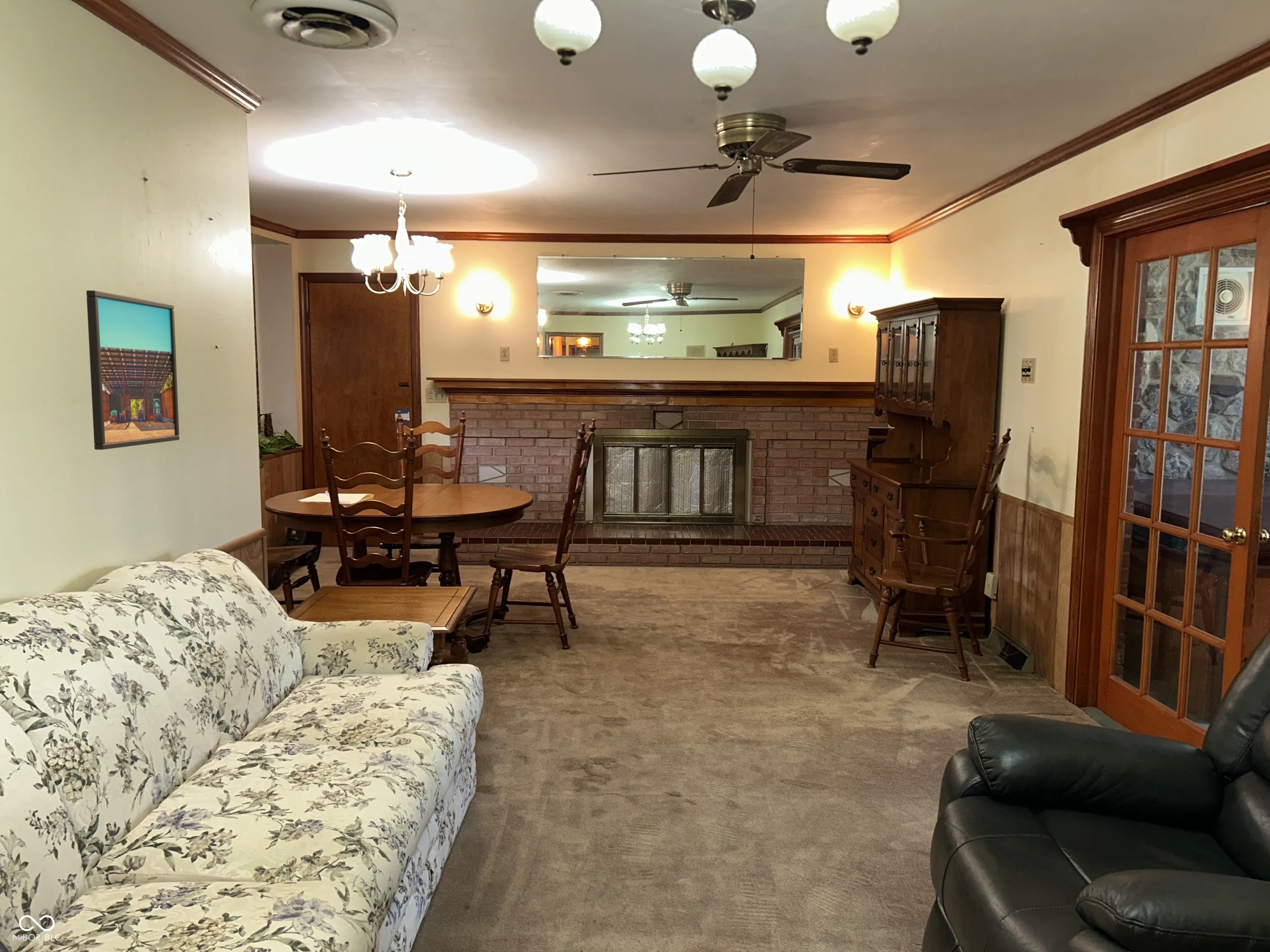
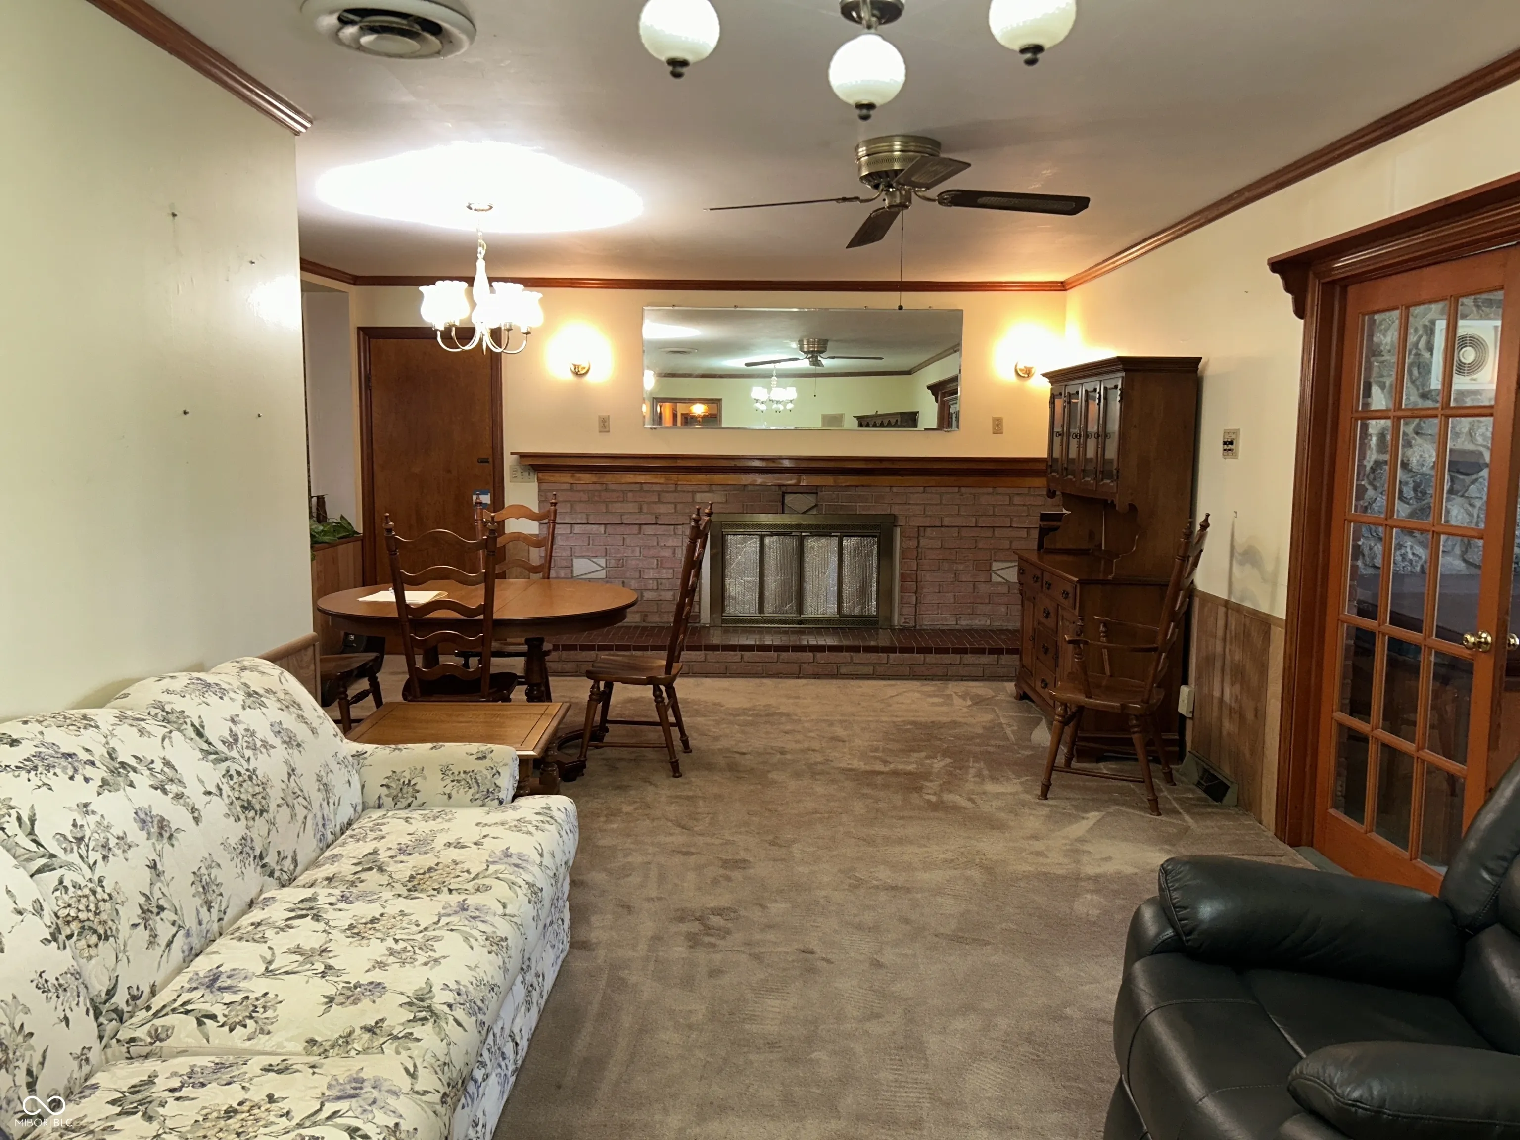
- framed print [86,290,180,450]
